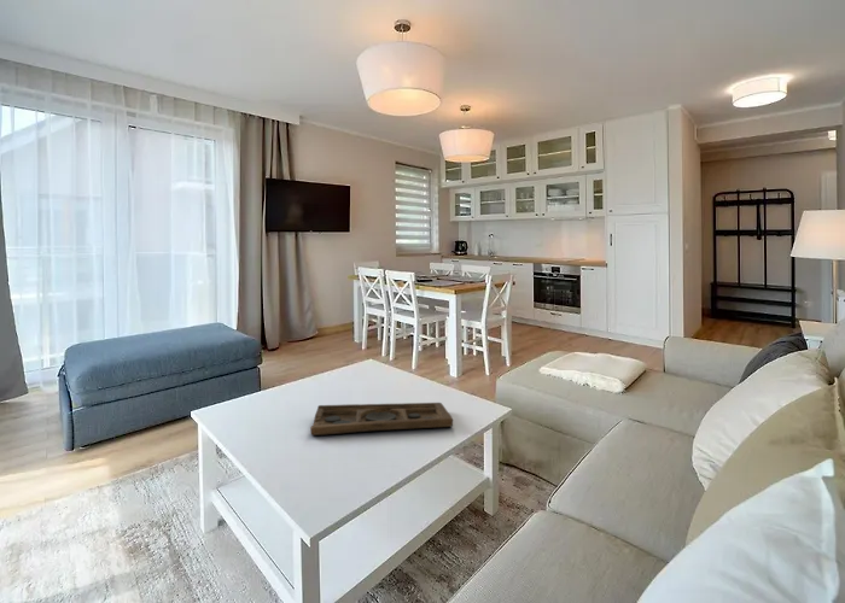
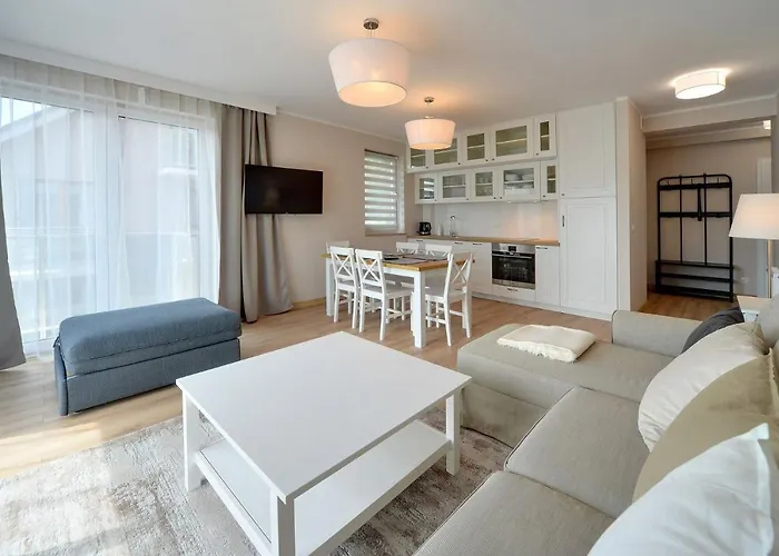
- decorative tray [309,402,454,437]
